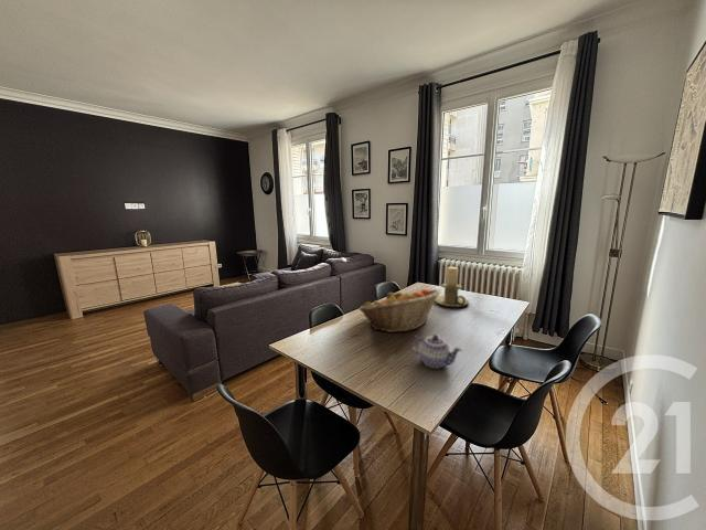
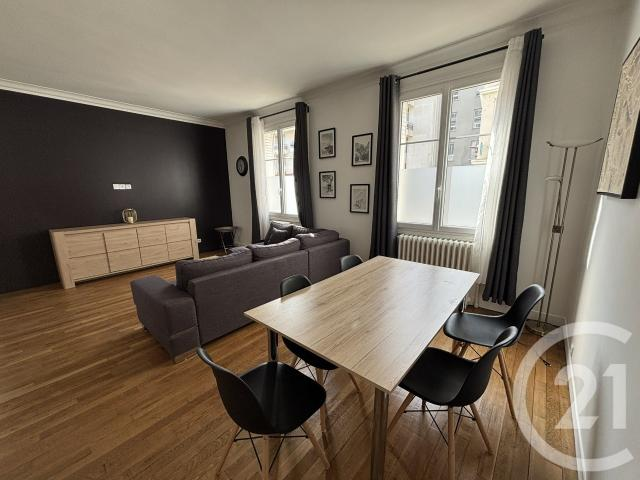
- candle holder [435,266,470,308]
- teapot [409,335,463,370]
- fruit basket [357,288,442,333]
